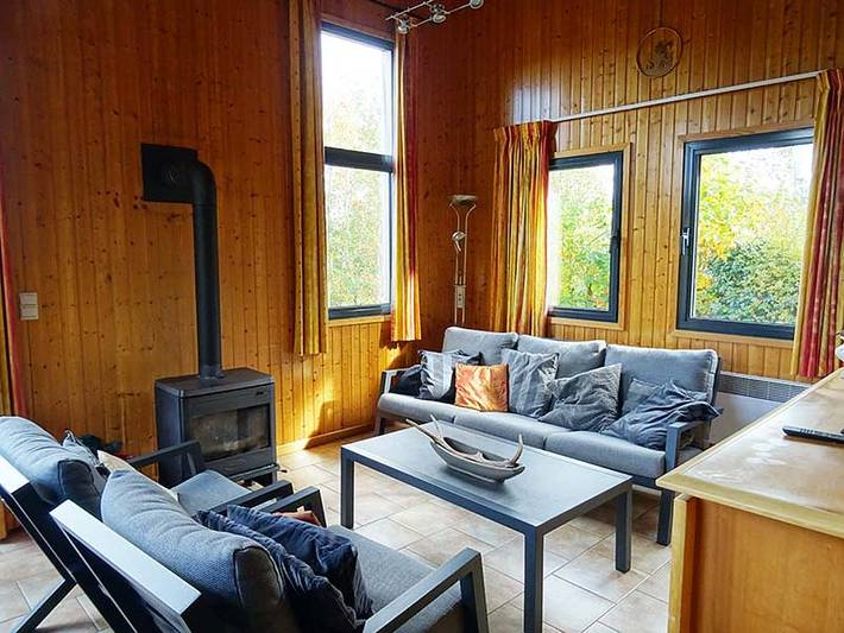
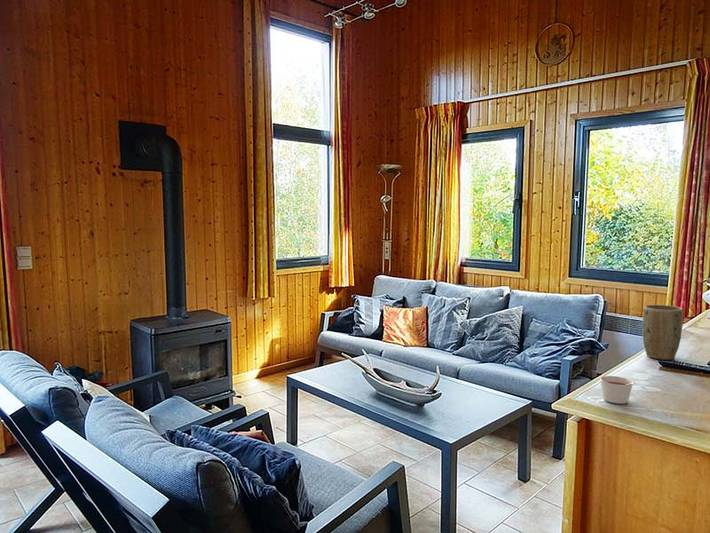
+ plant pot [642,304,684,361]
+ candle [599,375,634,405]
